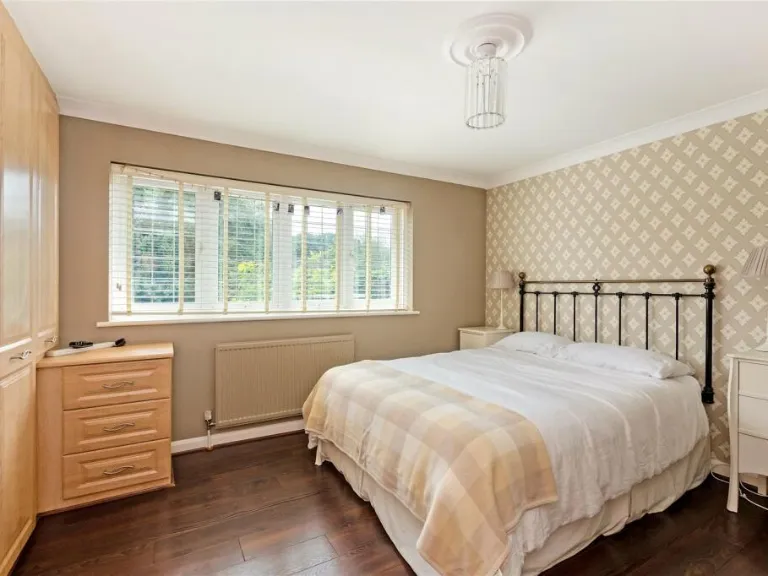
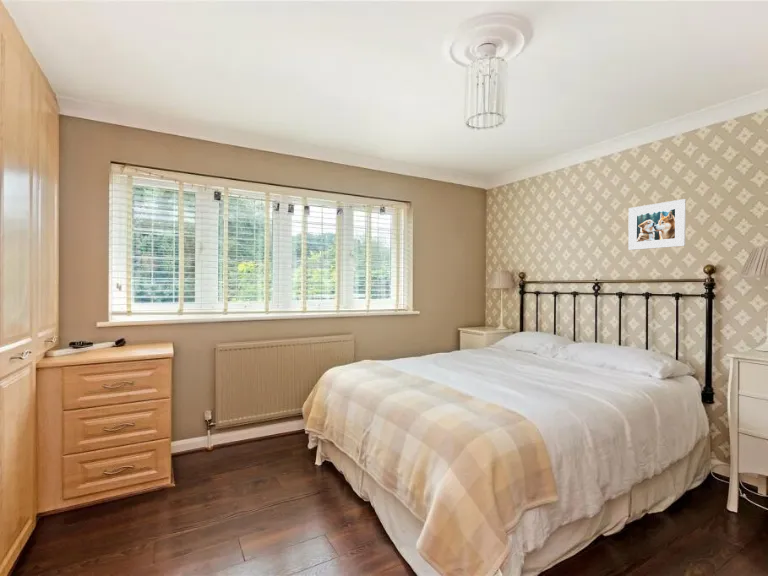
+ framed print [627,198,687,251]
